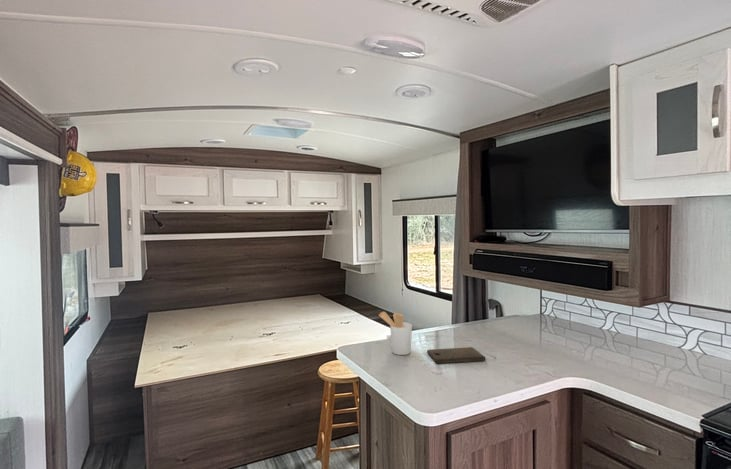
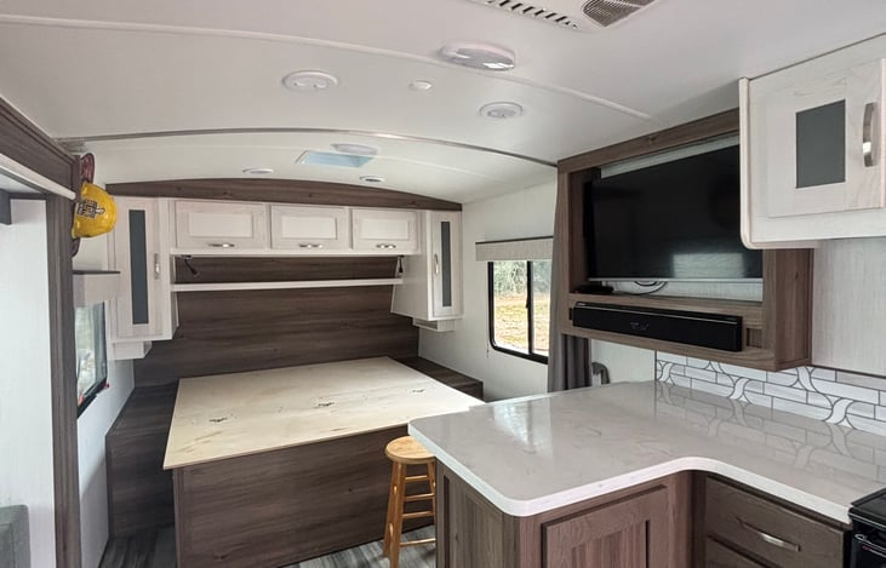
- cutting board [426,346,487,364]
- utensil holder [378,311,413,356]
